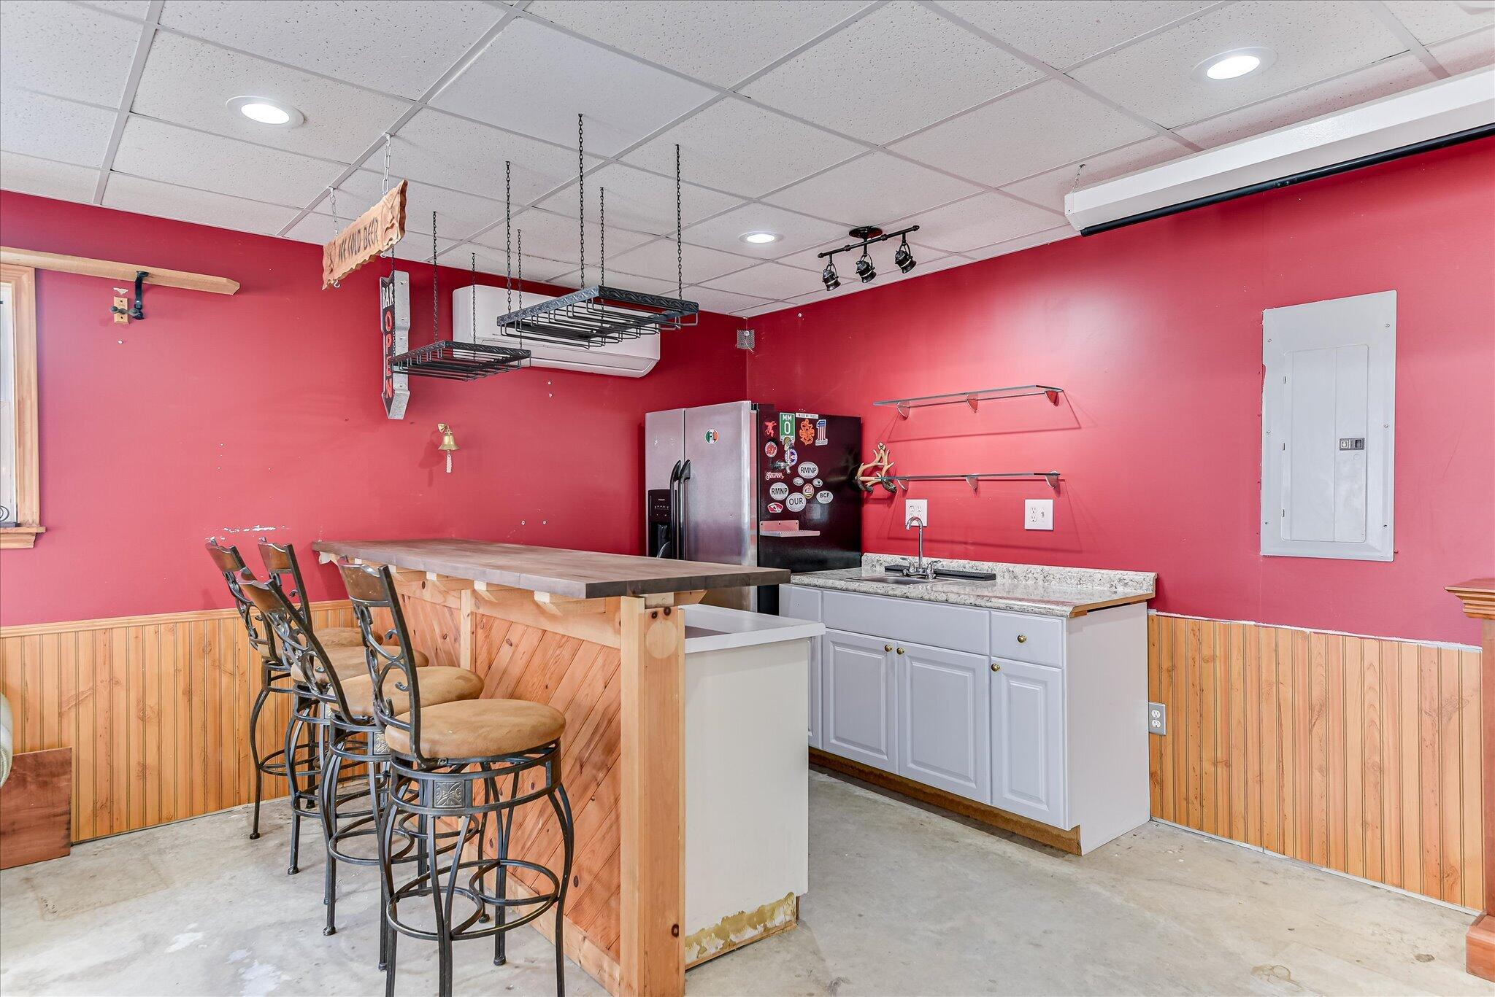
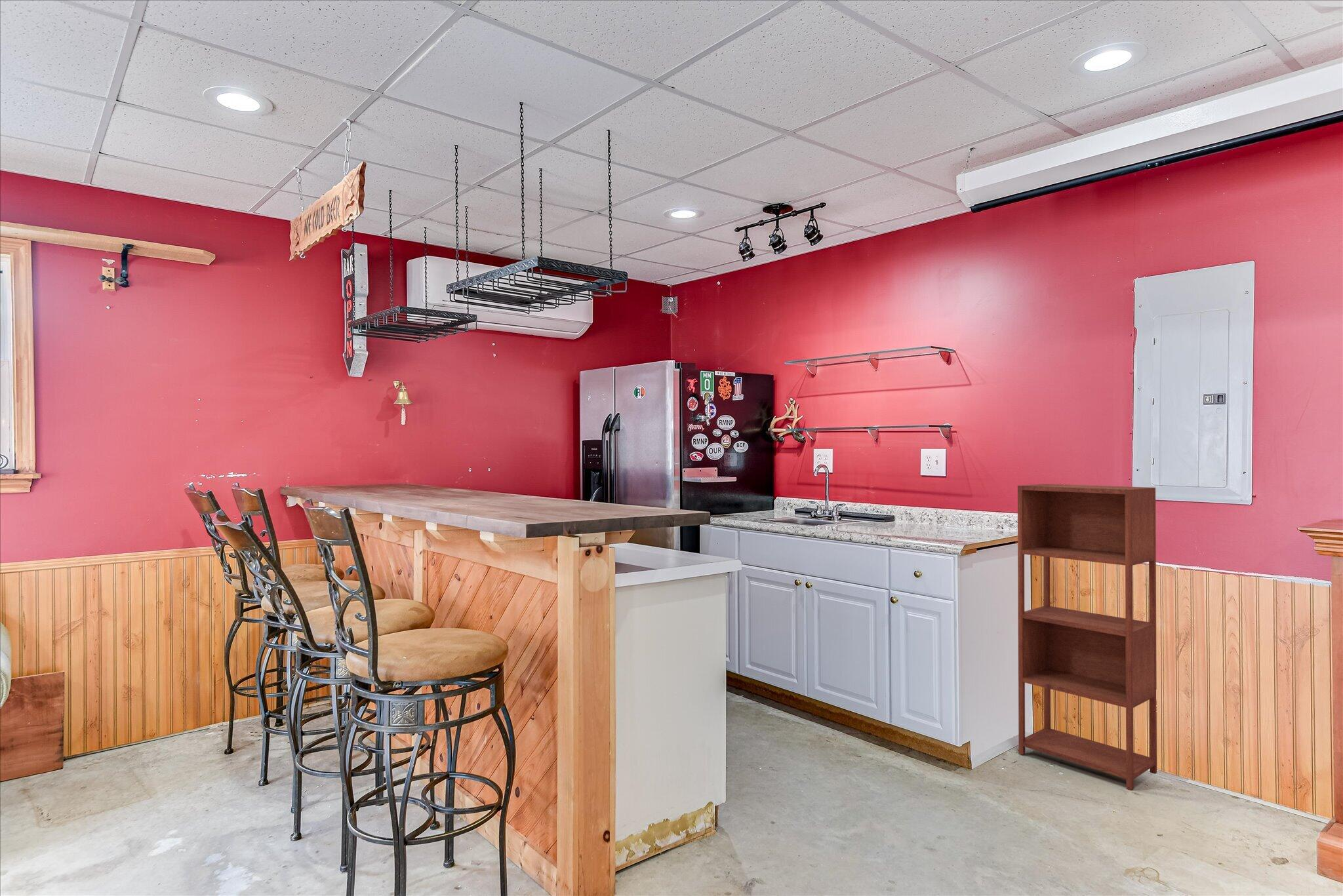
+ shelving unit [1017,483,1157,790]
